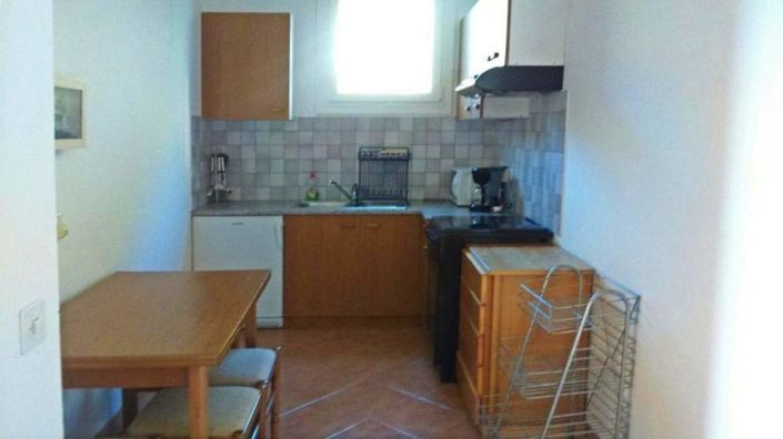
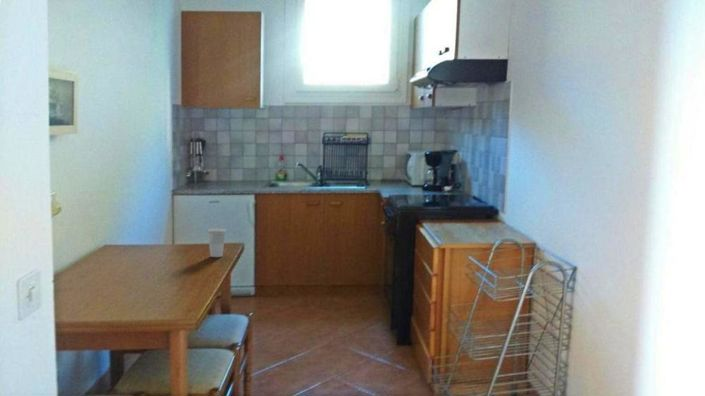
+ cup [206,228,227,258]
